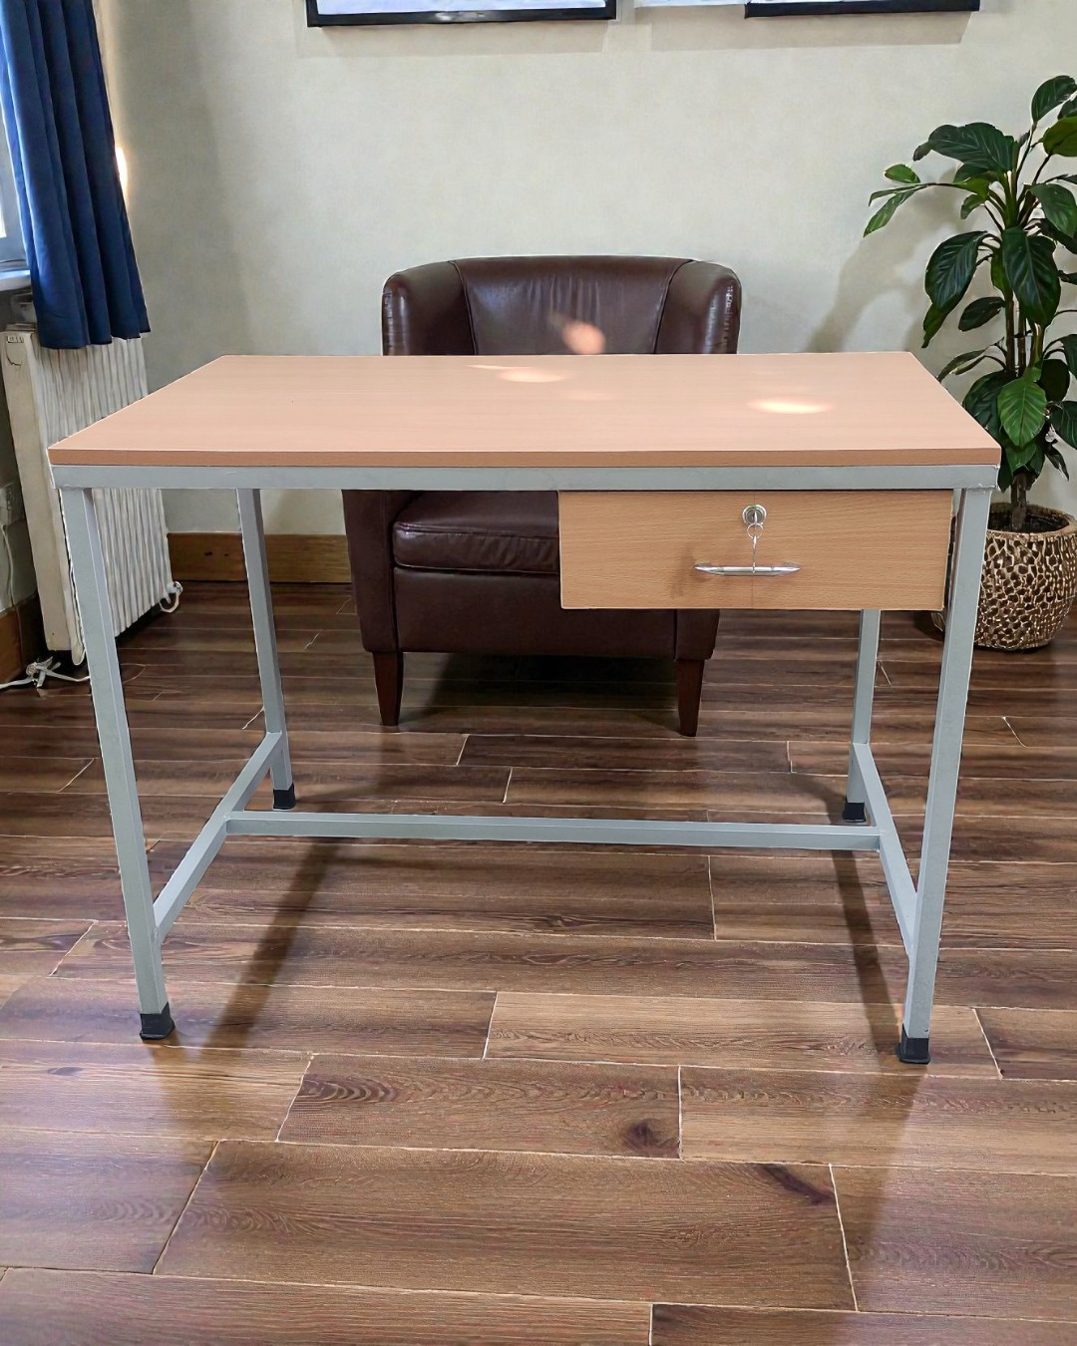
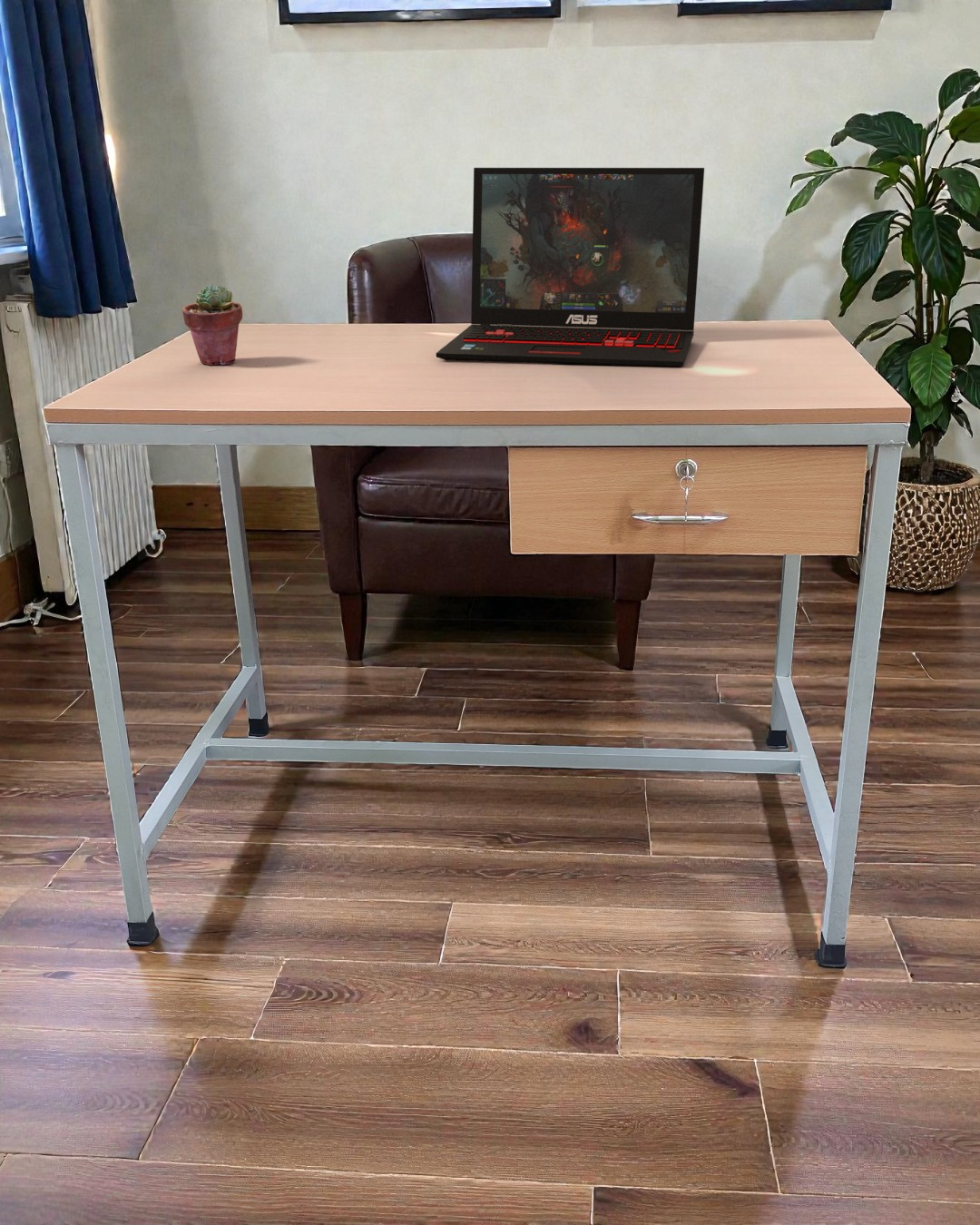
+ potted succulent [181,283,243,366]
+ laptop [436,167,705,368]
